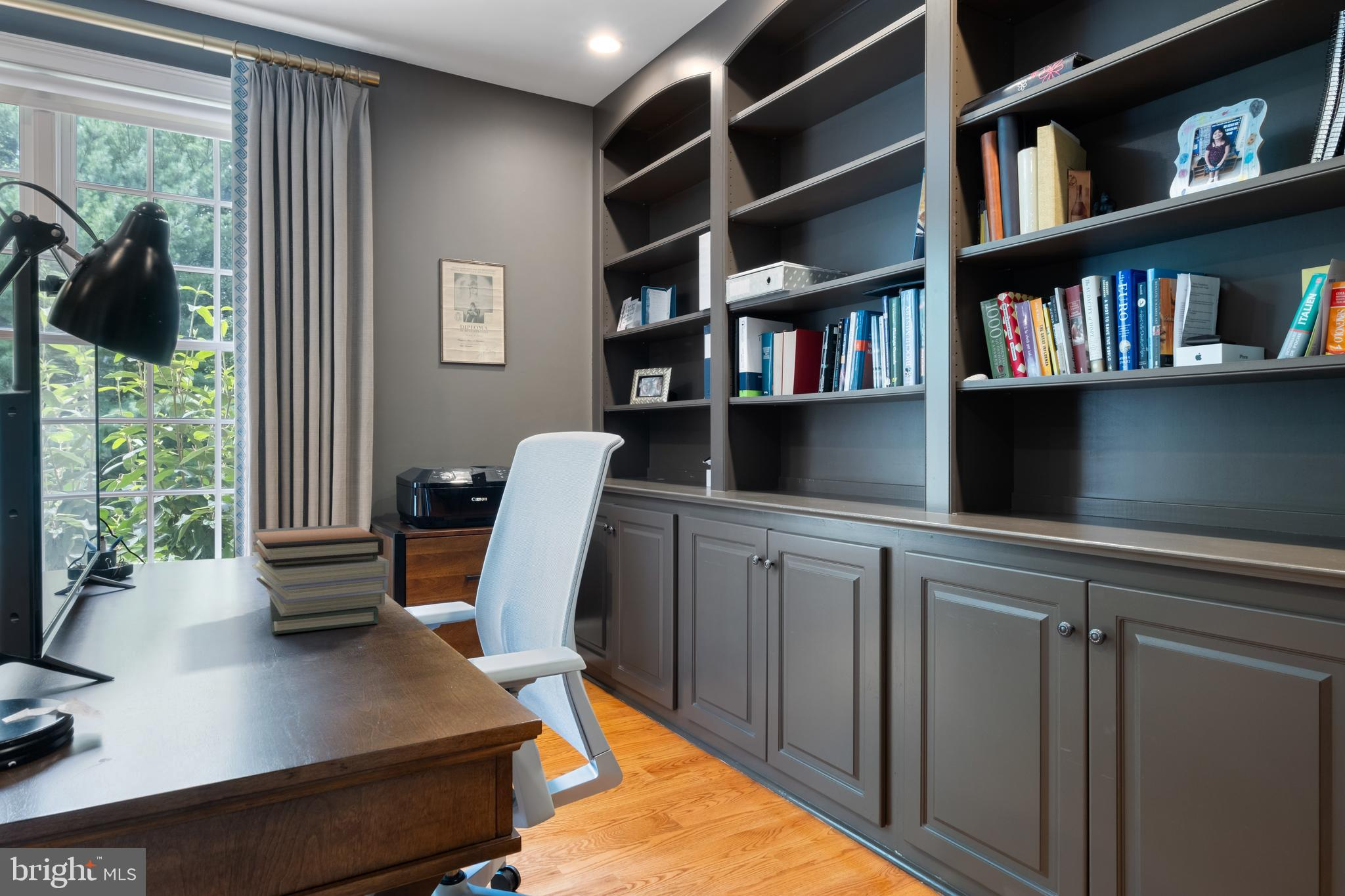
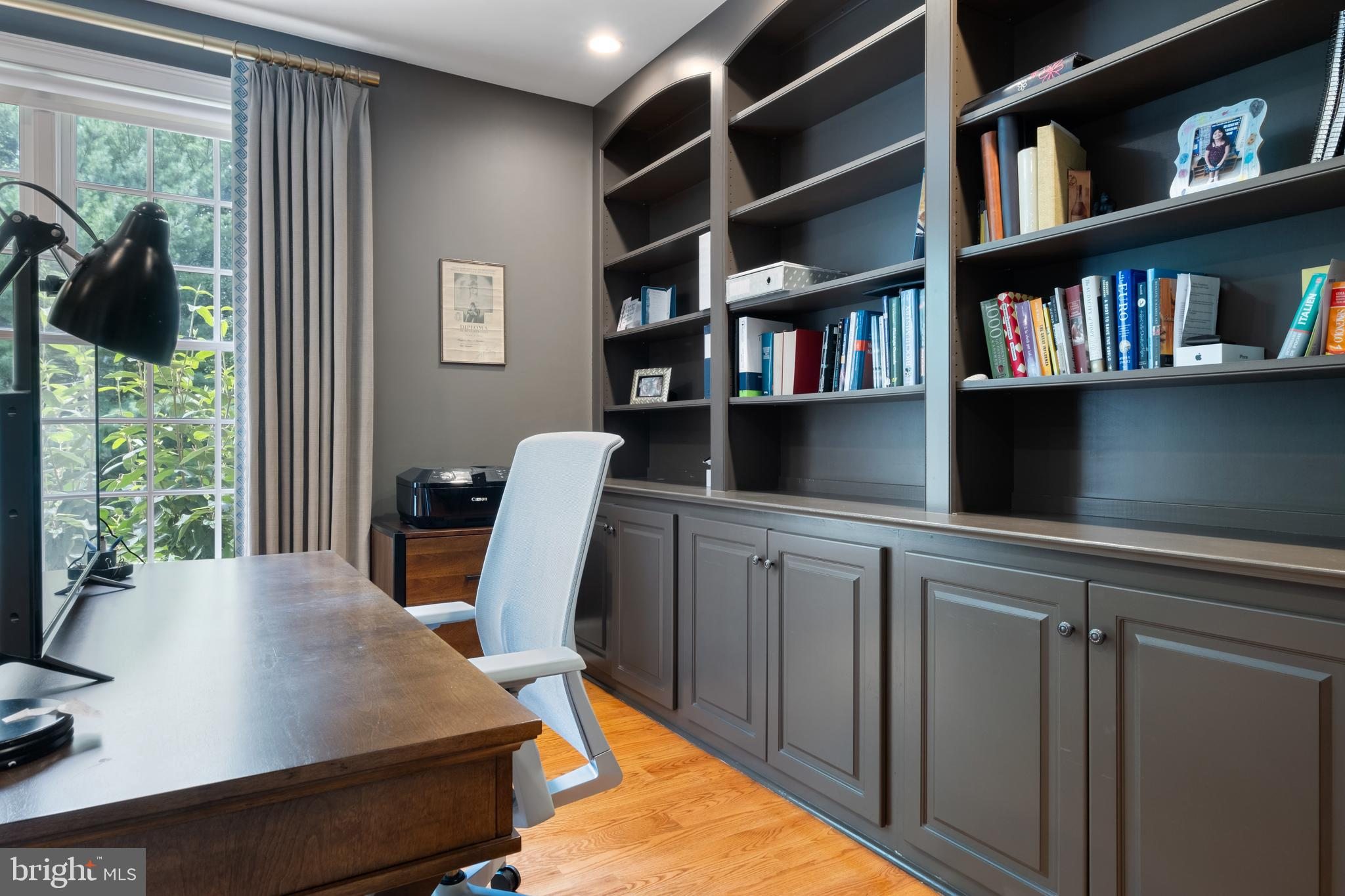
- book stack [252,524,389,635]
